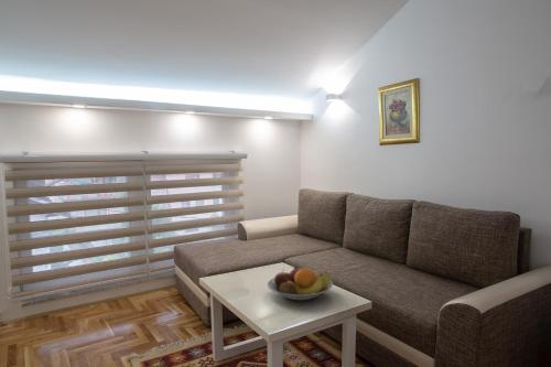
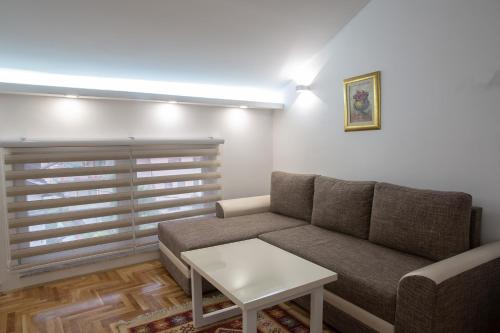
- fruit bowl [267,266,334,301]
